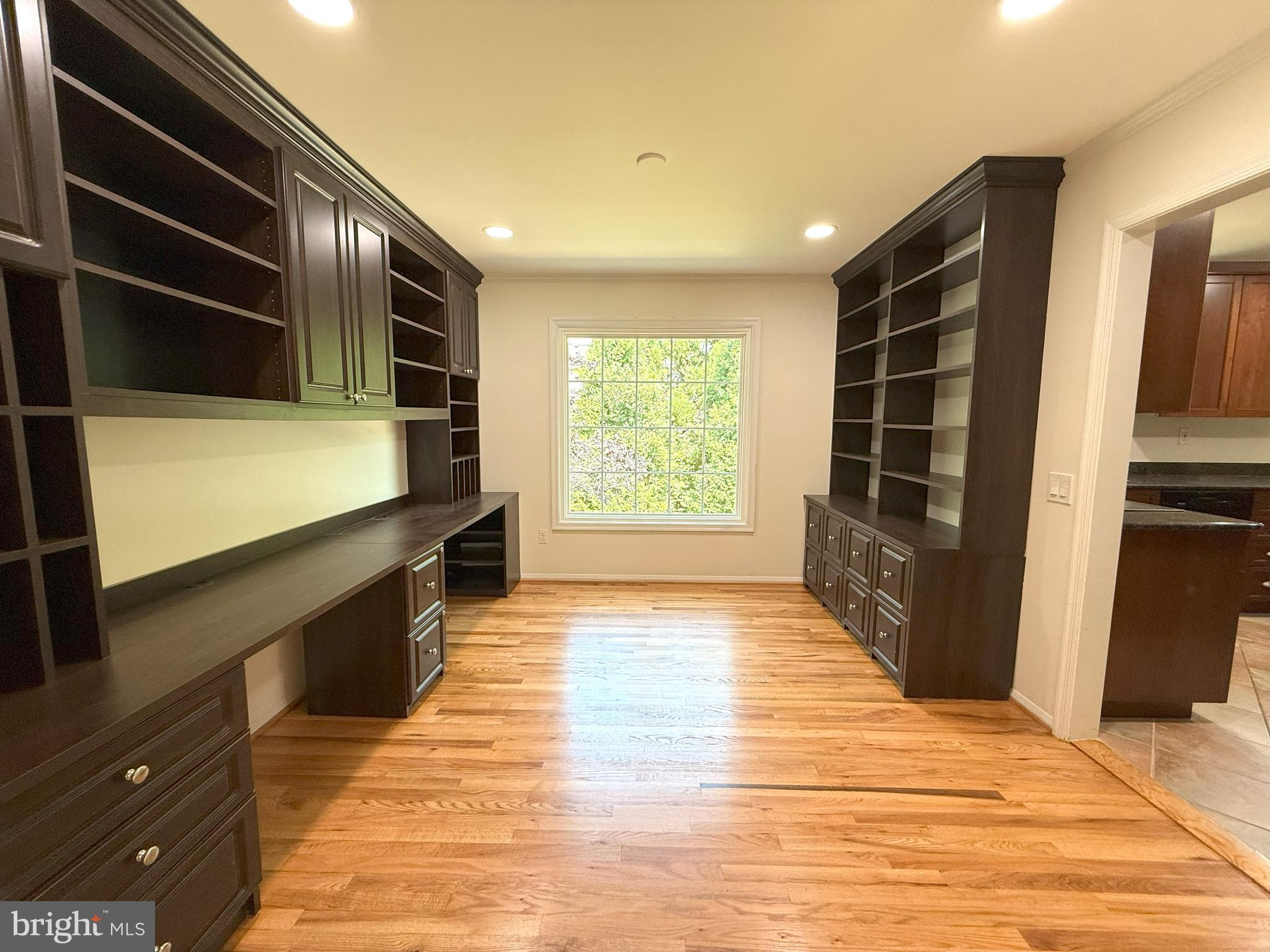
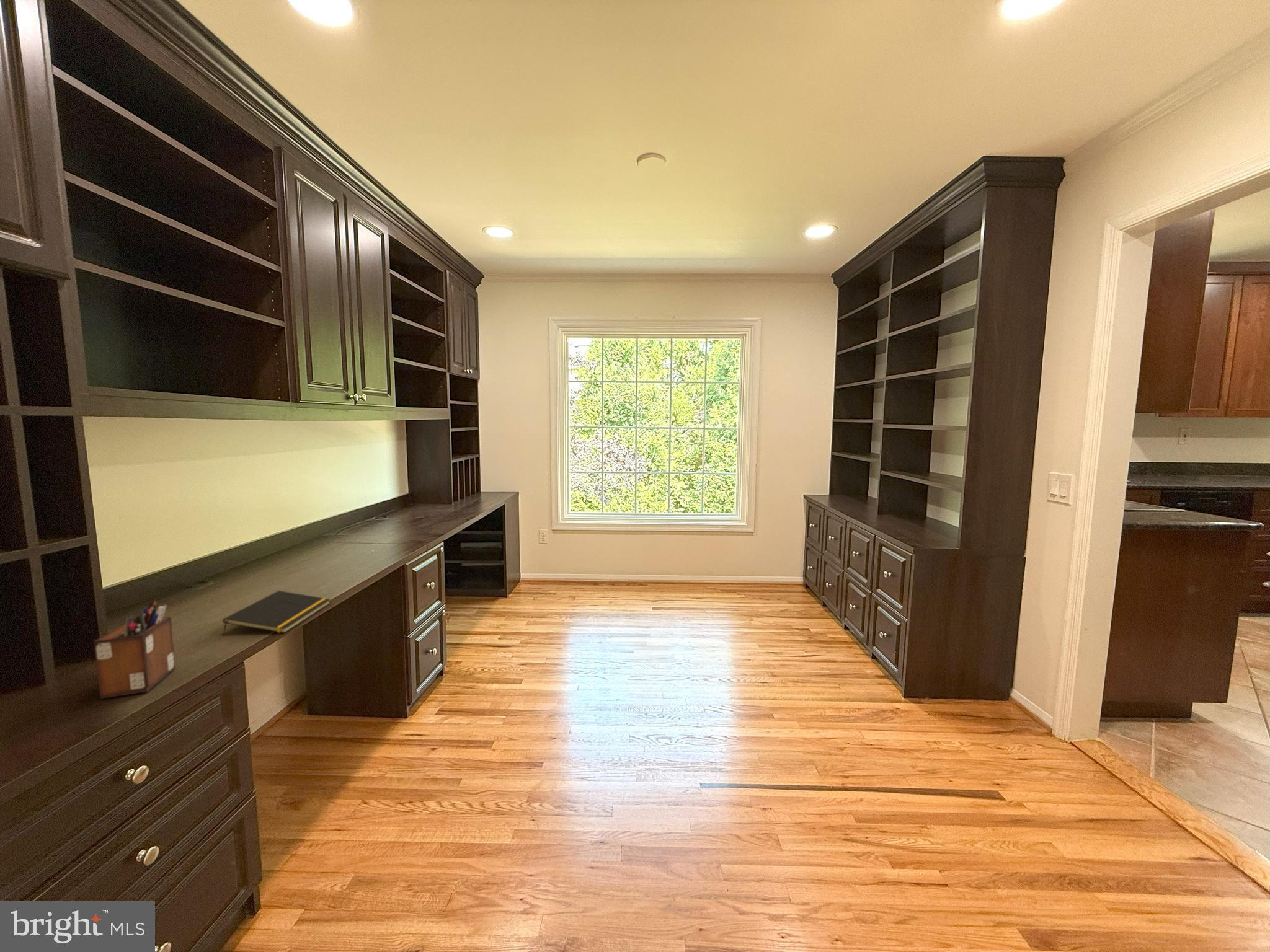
+ desk organizer [93,599,175,699]
+ notepad [223,590,331,636]
